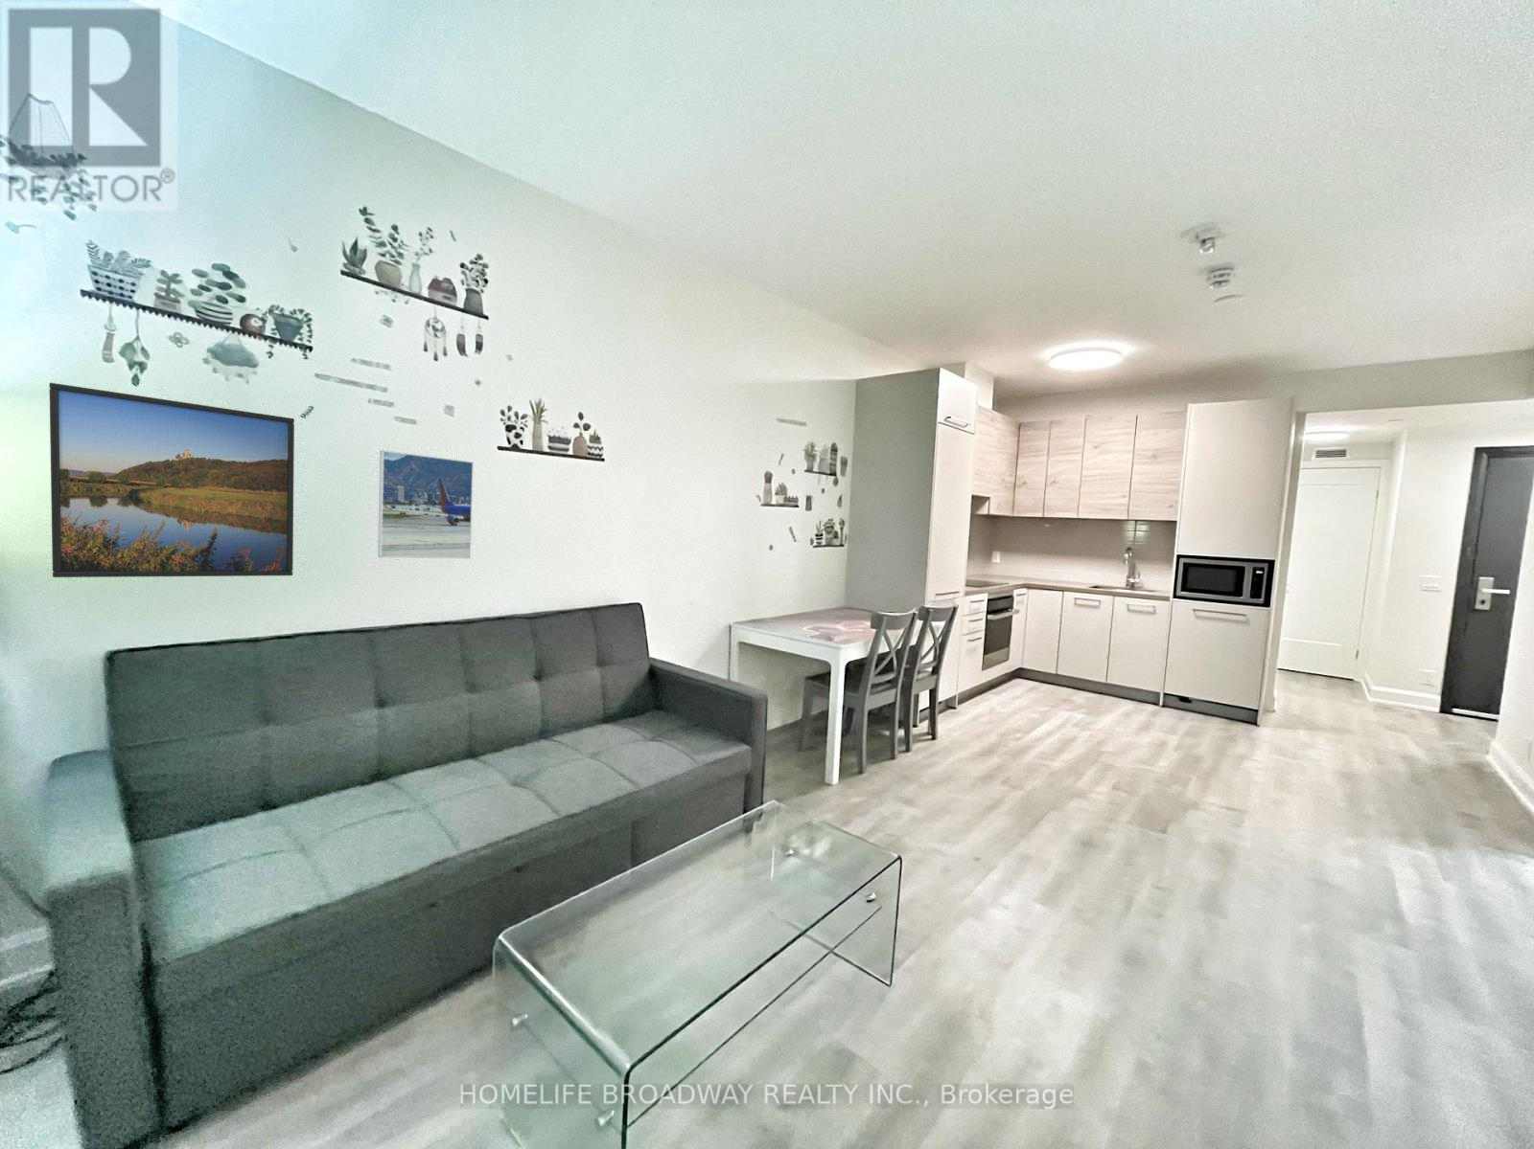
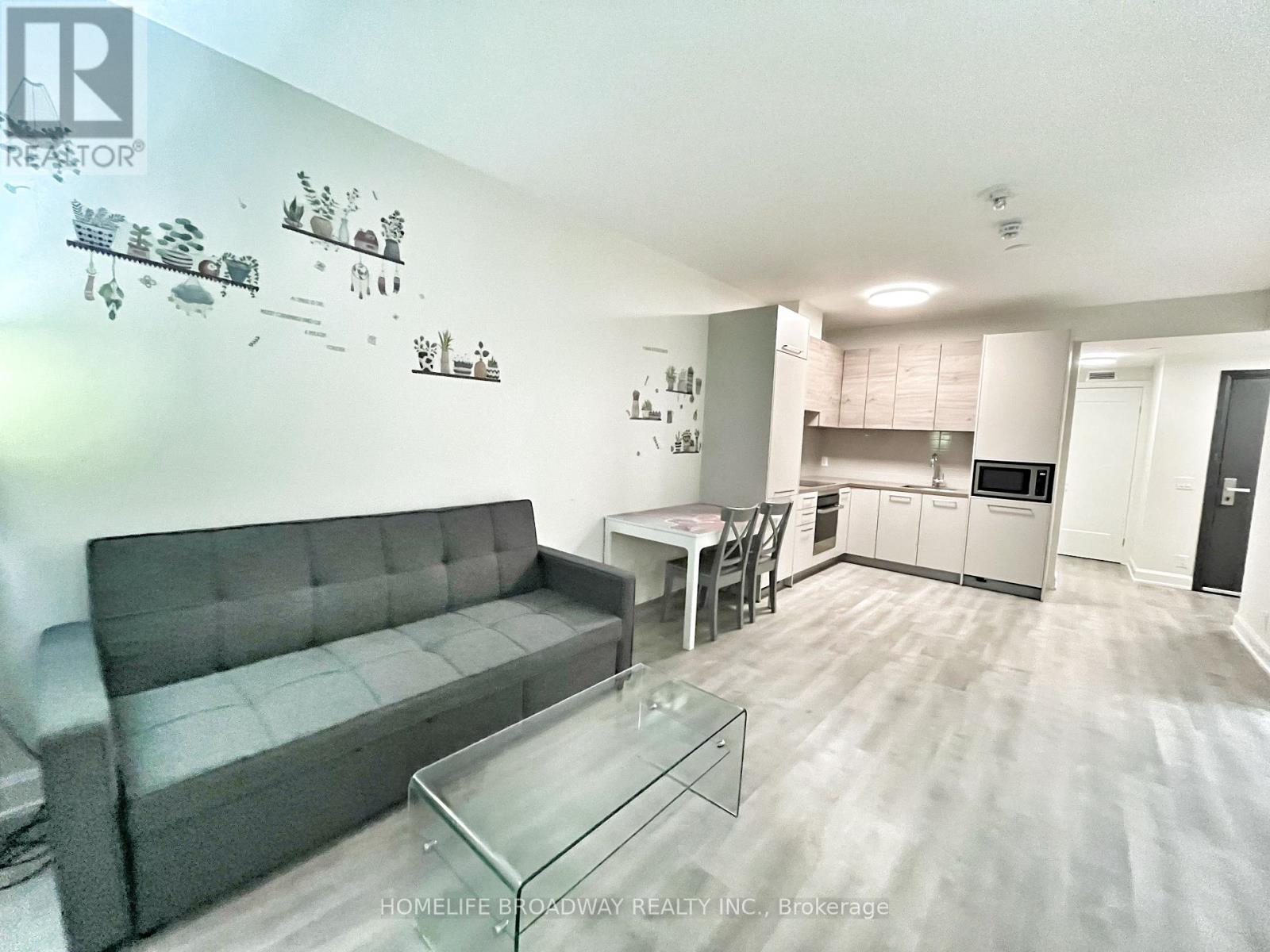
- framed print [48,383,295,578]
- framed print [377,449,475,560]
